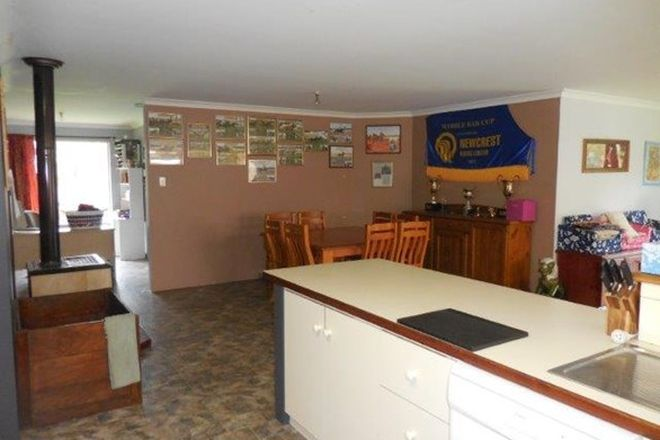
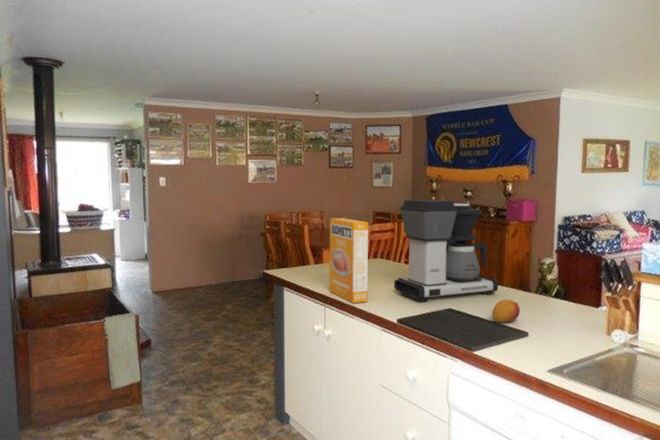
+ fruit [491,298,521,324]
+ cereal box [328,217,369,304]
+ coffee maker [393,199,499,303]
